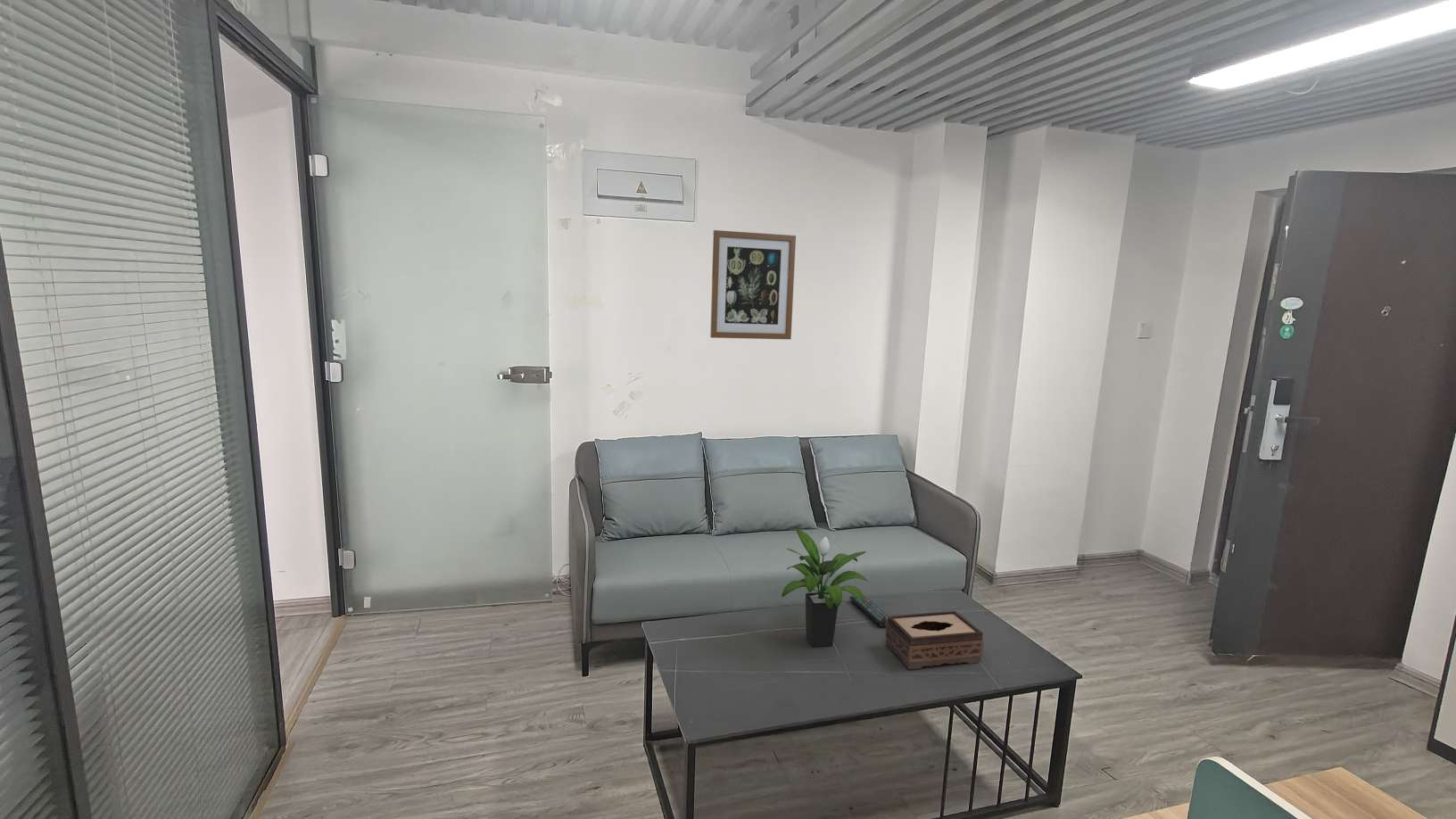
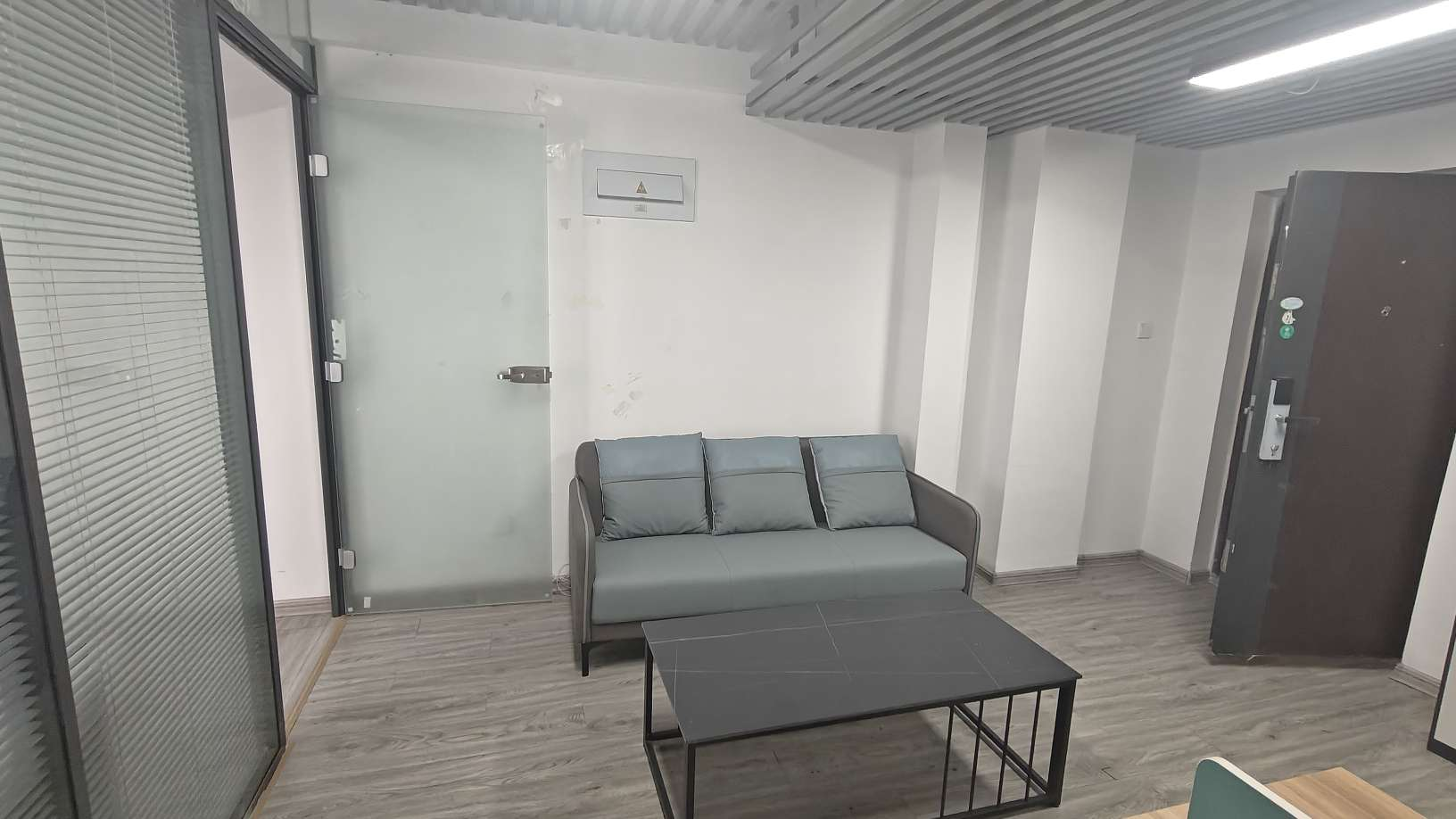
- wall art [709,229,797,340]
- potted plant [781,528,869,648]
- remote control [848,595,889,628]
- tissue box [884,610,984,670]
